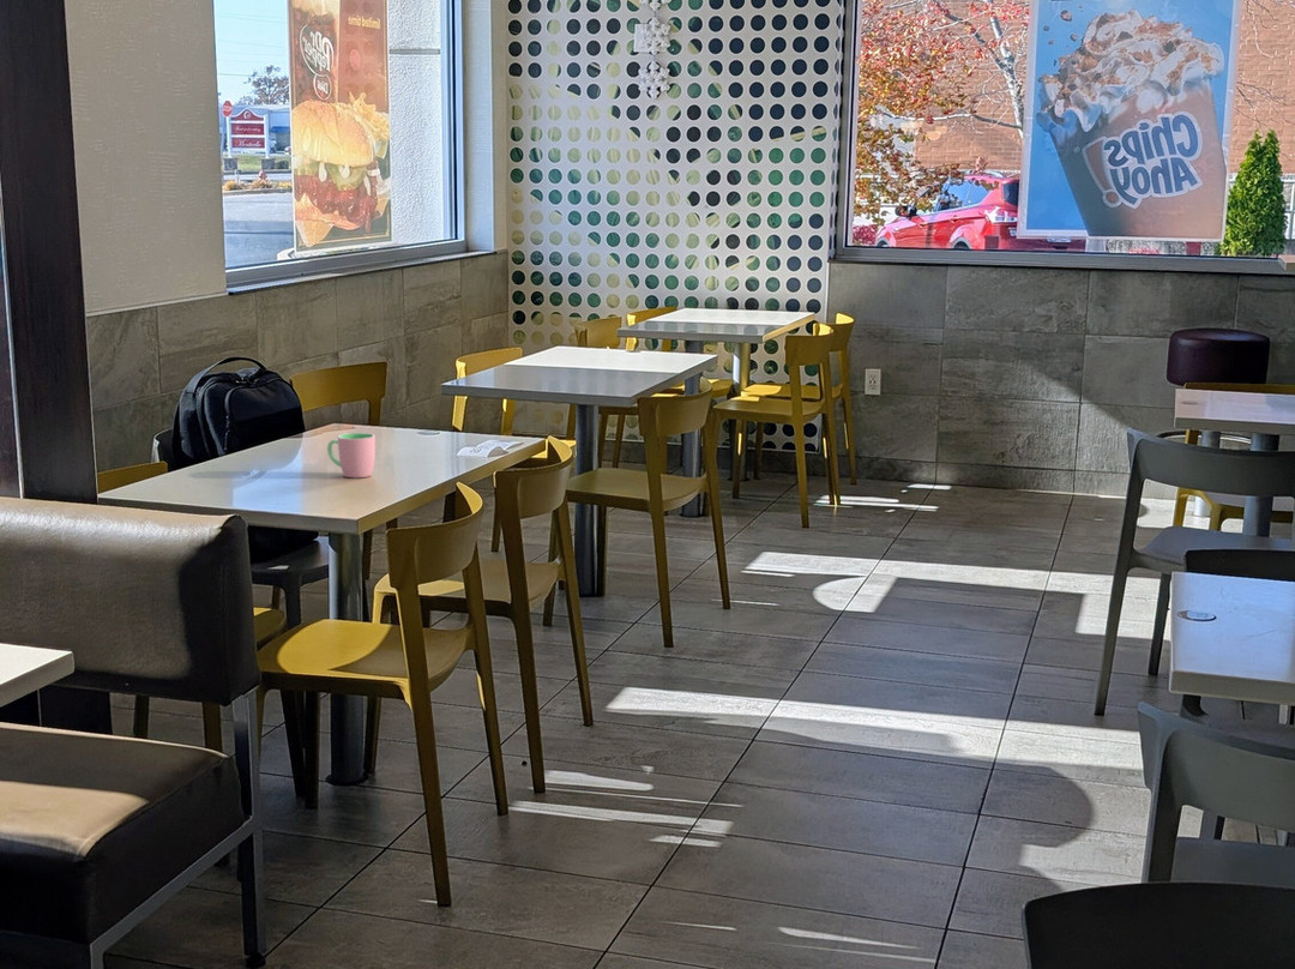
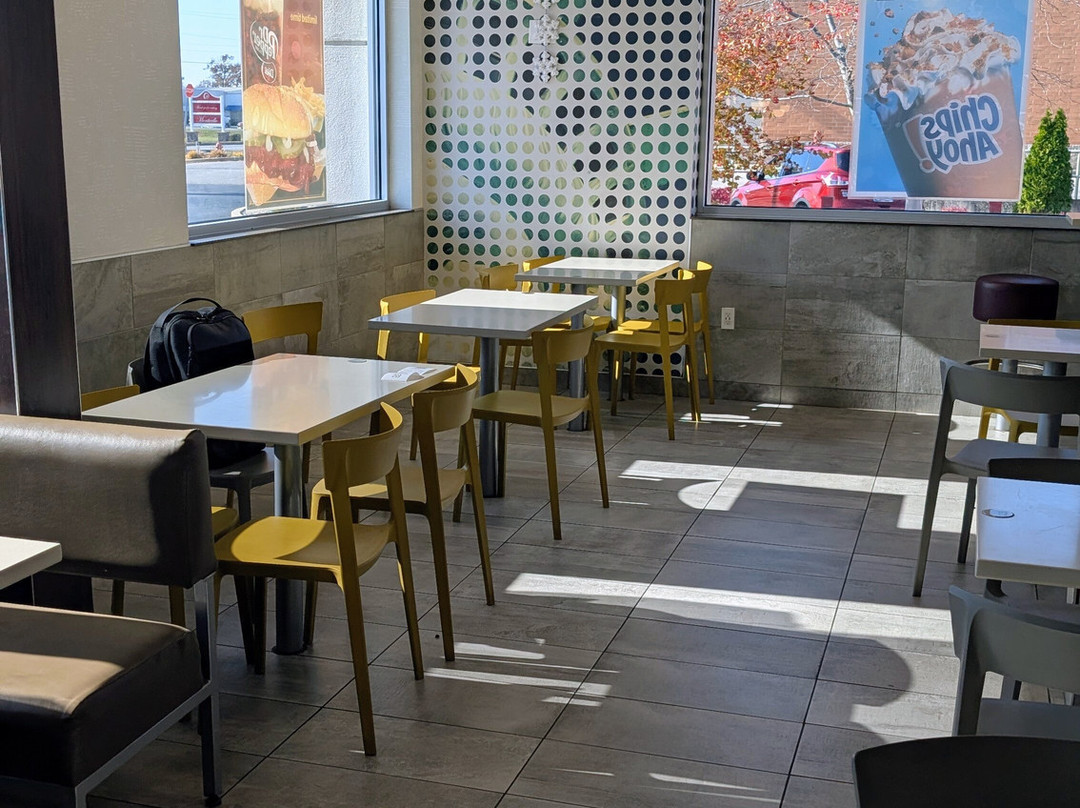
- cup [326,432,377,479]
